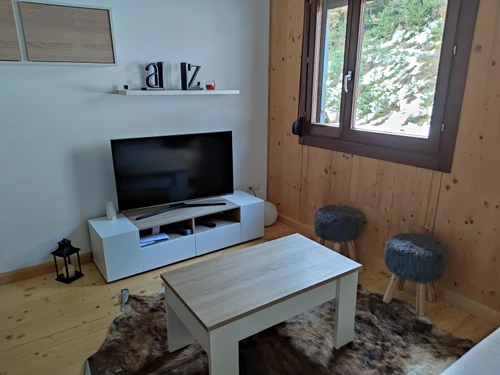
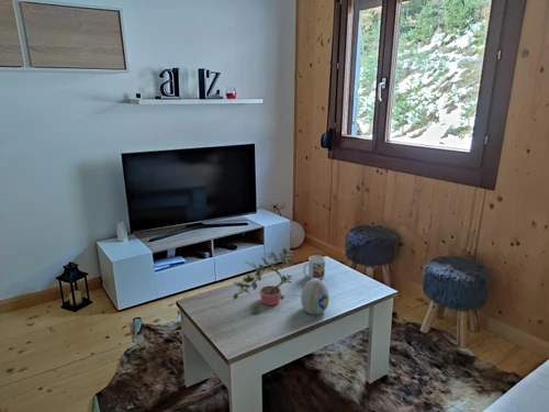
+ decorative egg [300,278,330,315]
+ potted plant [231,247,294,315]
+ mug [302,255,326,281]
